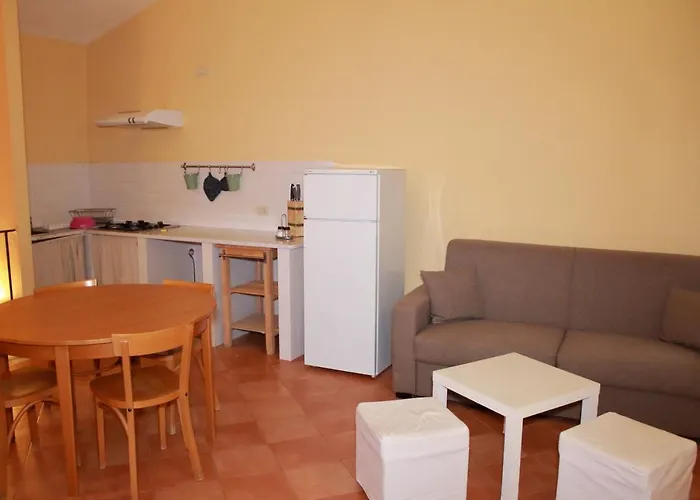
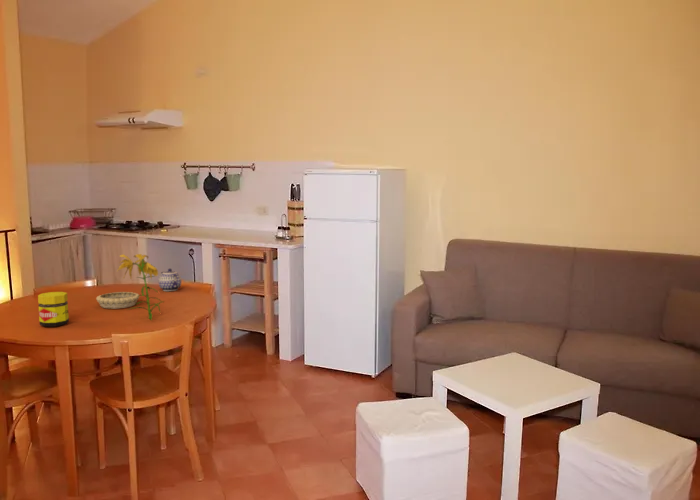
+ decorative bowl [95,291,140,309]
+ flower [116,253,165,322]
+ jar [37,291,70,328]
+ teapot [158,268,182,292]
